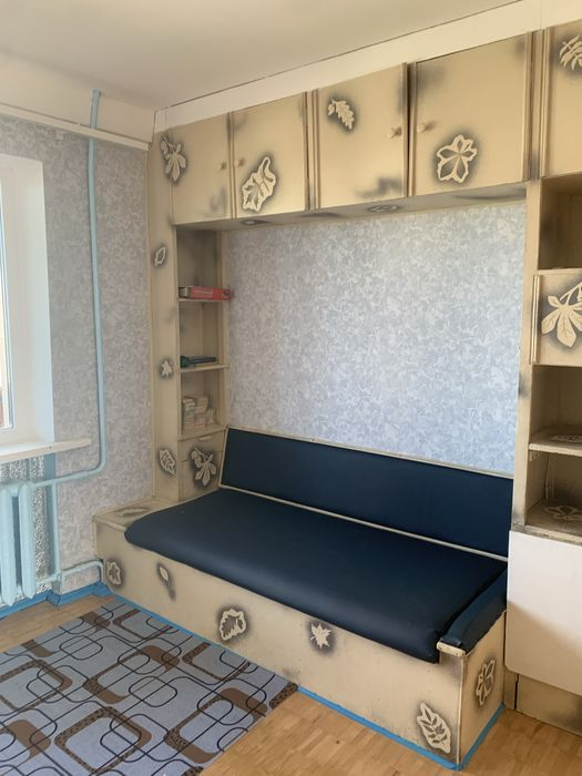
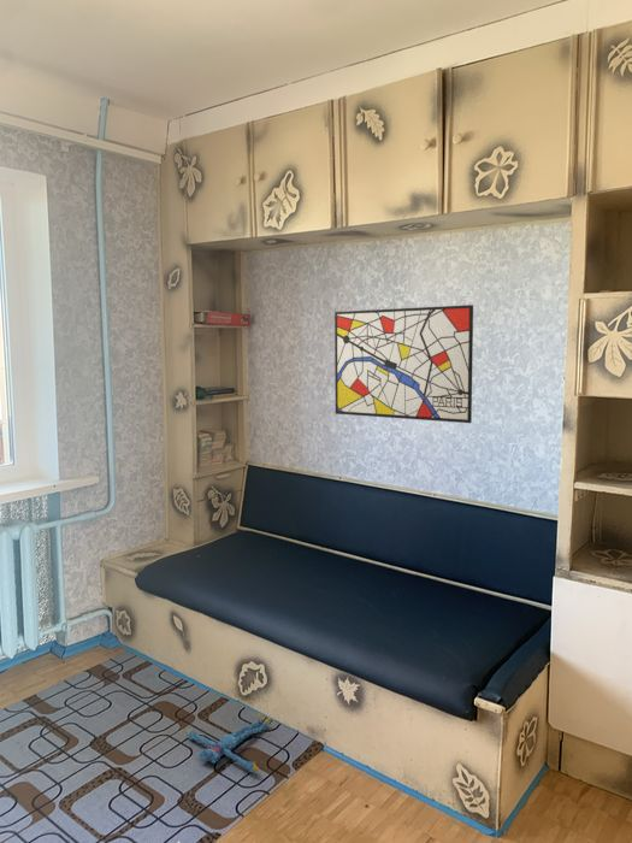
+ plush toy [185,712,272,774]
+ wall art [333,303,474,424]
